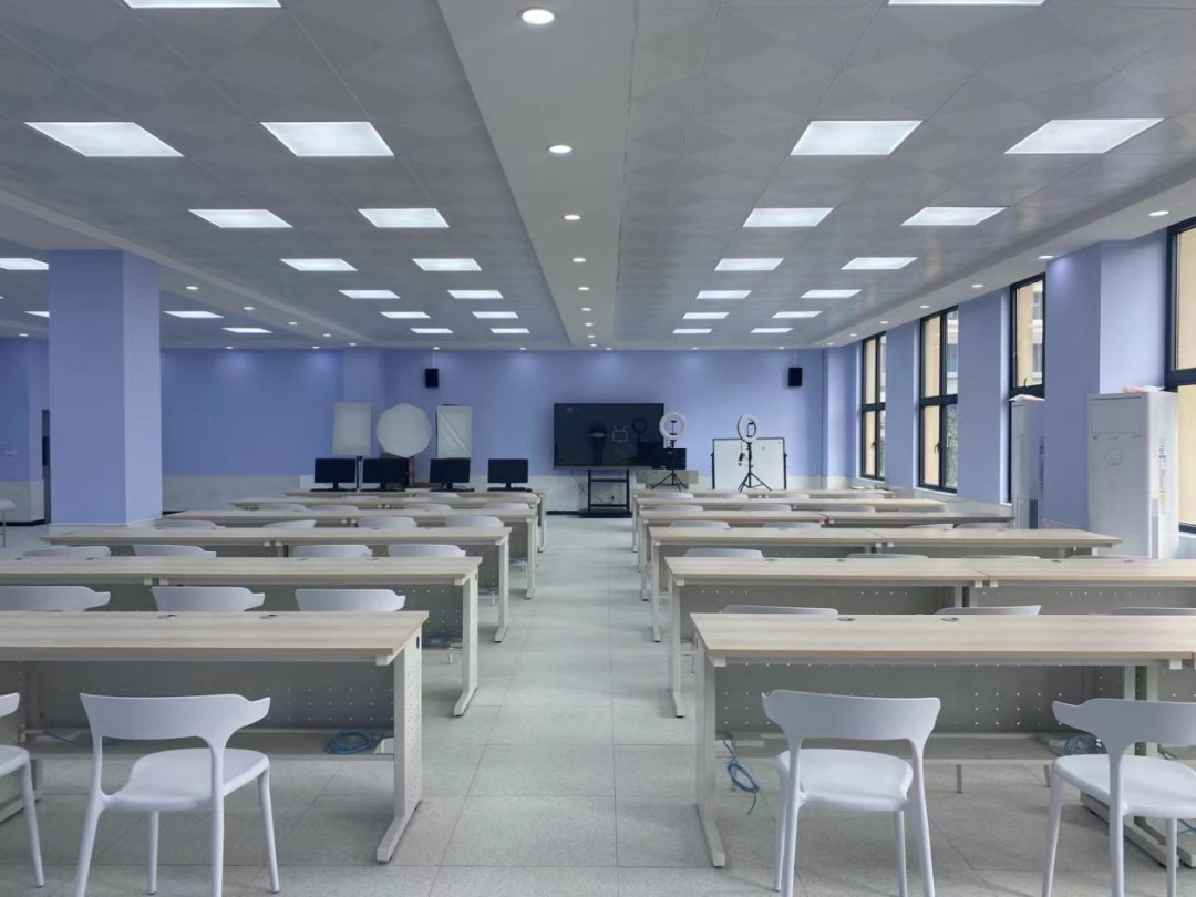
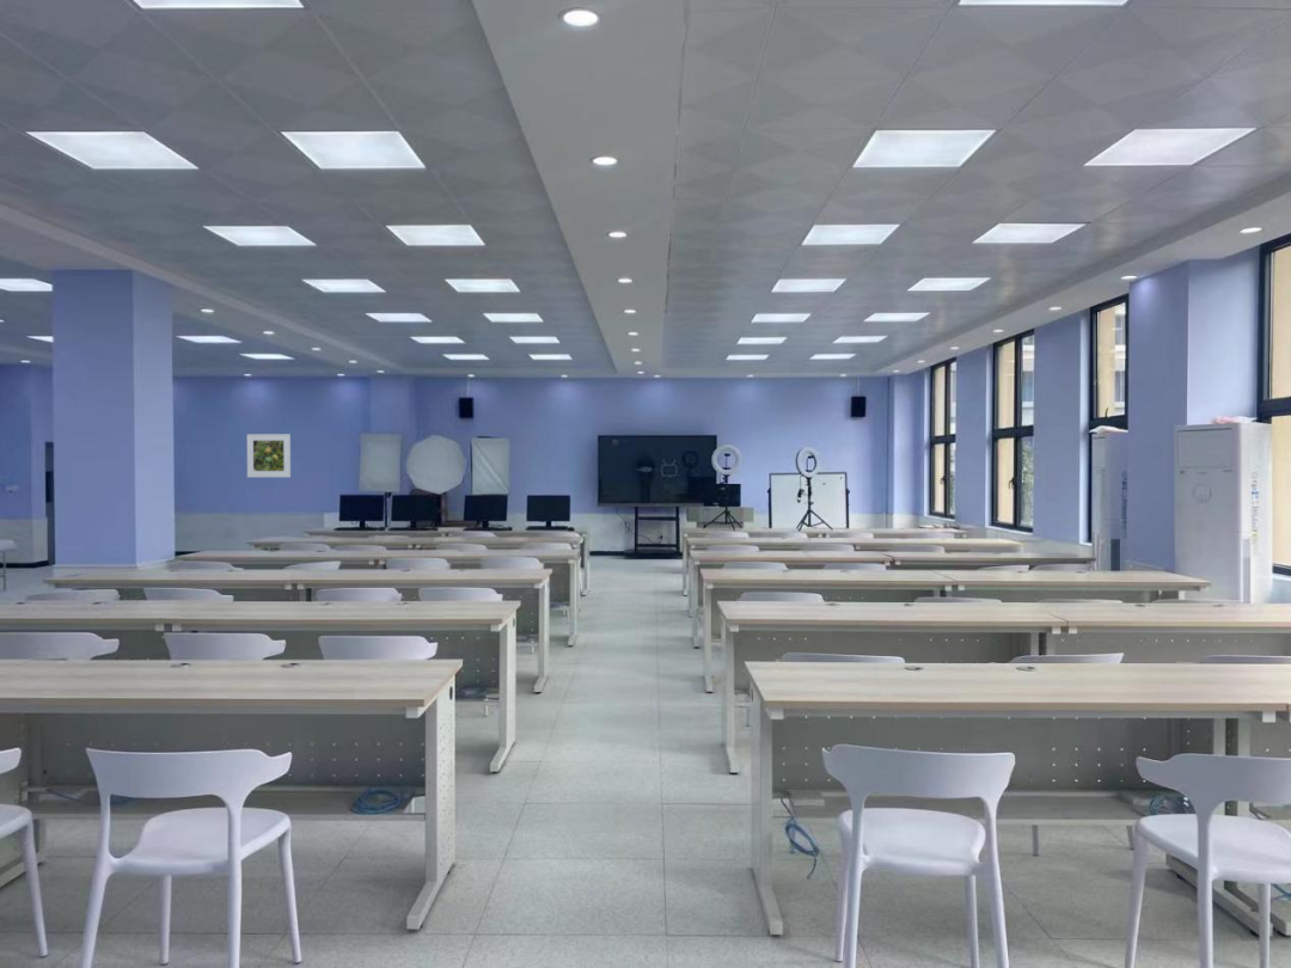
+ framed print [246,433,292,478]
